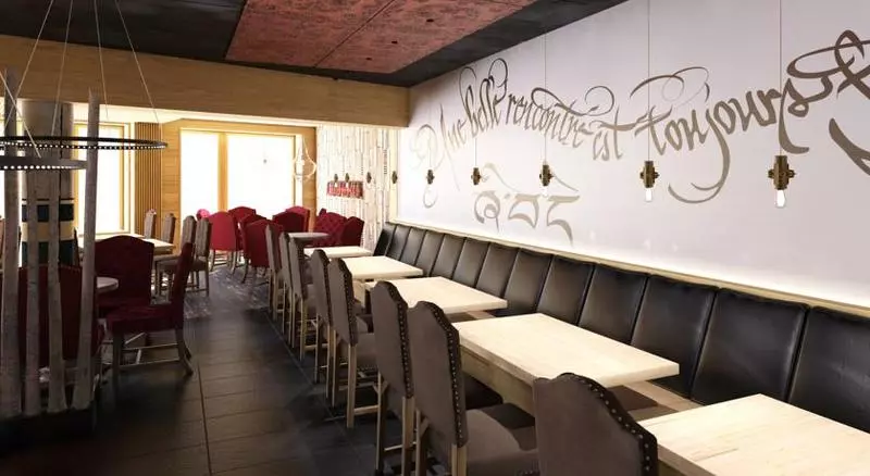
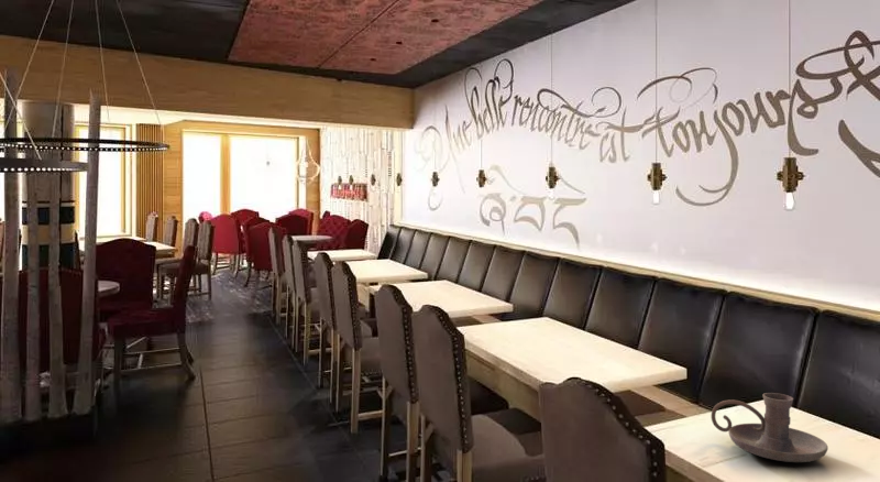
+ candle holder [711,392,829,463]
